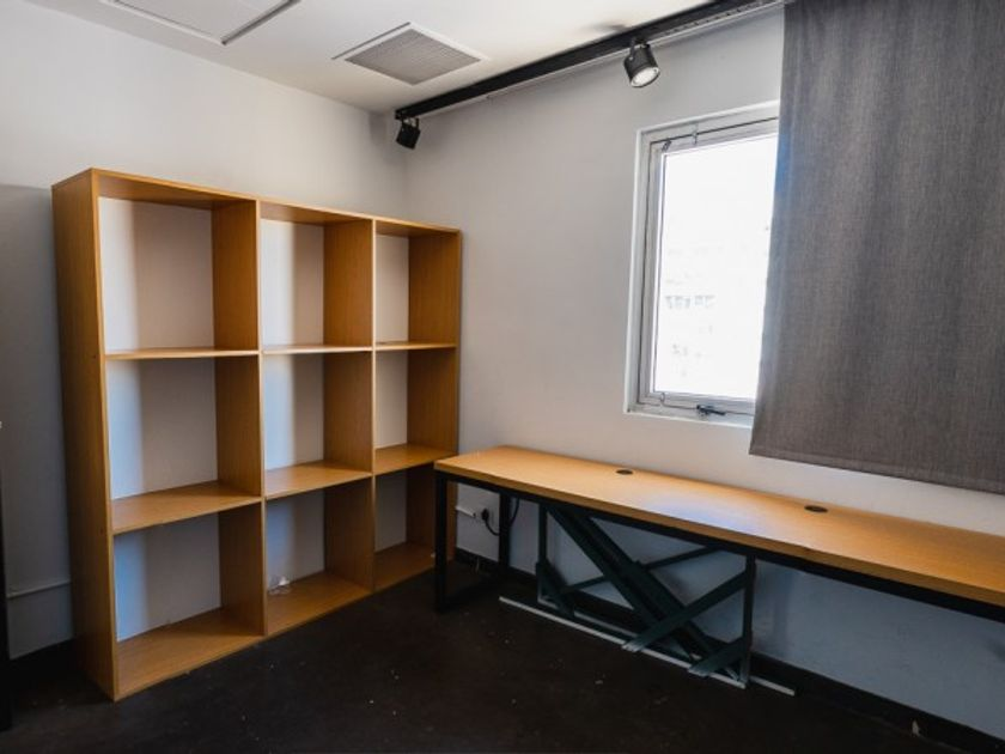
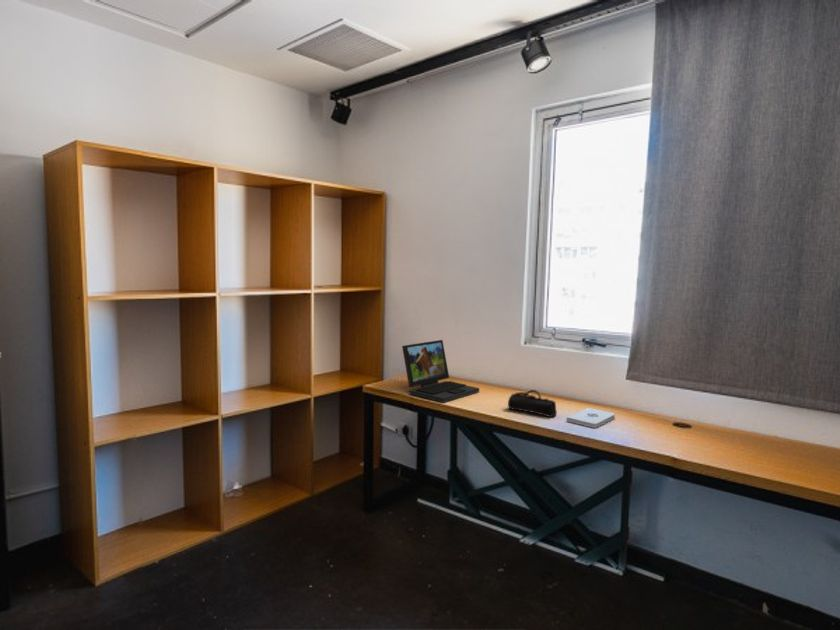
+ pencil case [507,389,558,418]
+ laptop [401,339,480,404]
+ notepad [566,407,616,429]
